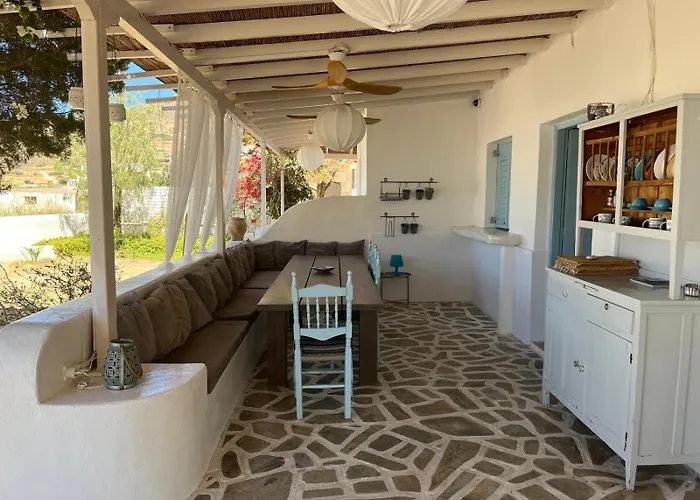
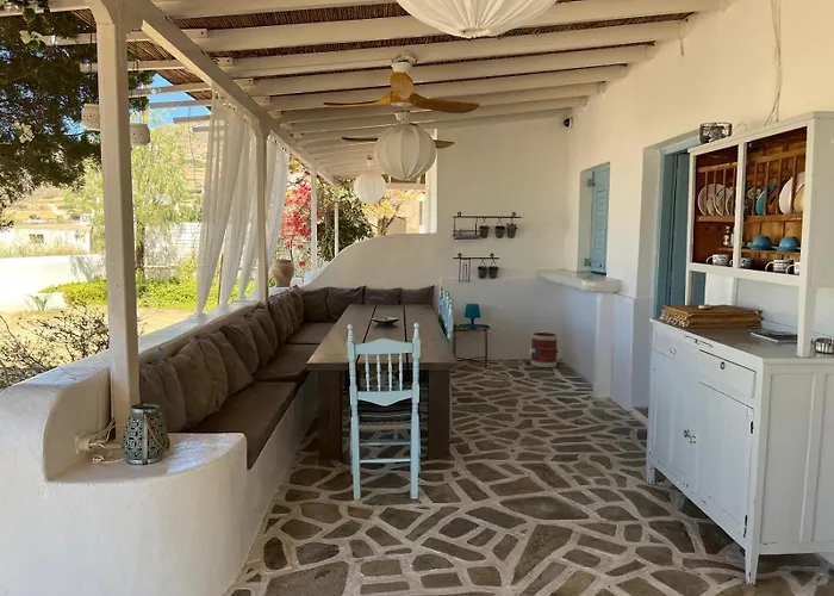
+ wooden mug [529,330,562,368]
